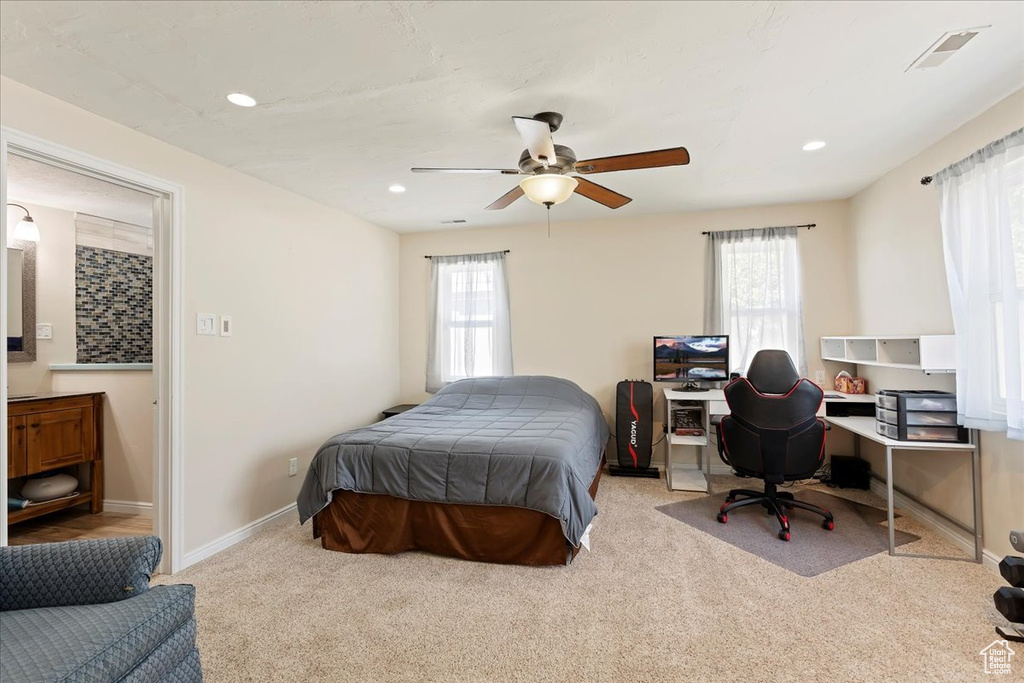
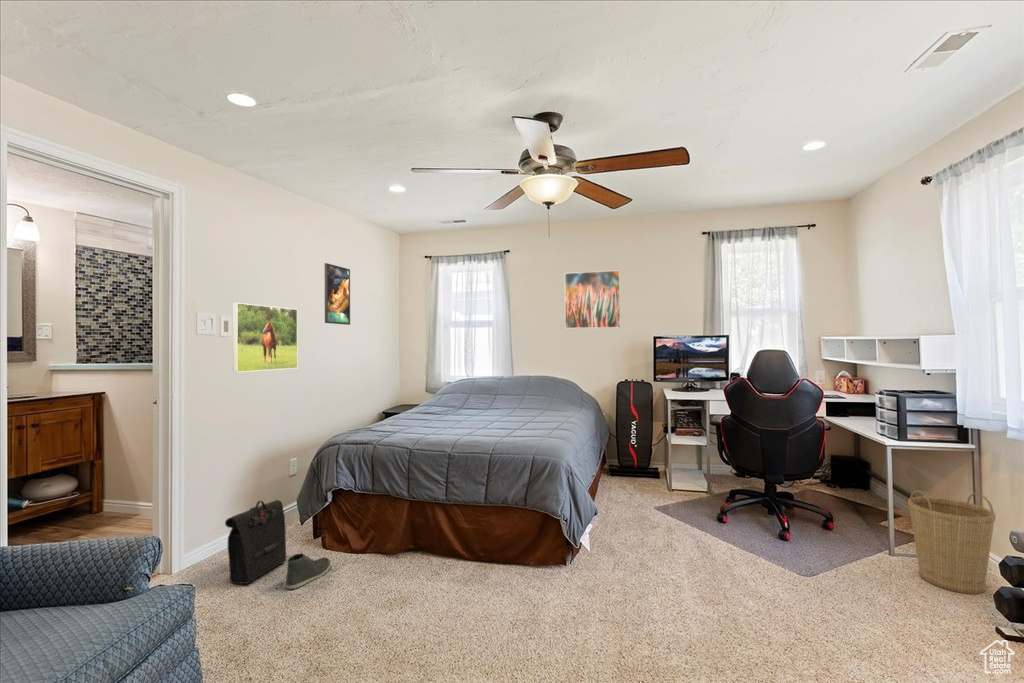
+ basket [907,489,996,595]
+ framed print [324,262,351,326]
+ backpack [224,499,287,585]
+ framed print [232,302,299,373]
+ sneaker [285,552,332,590]
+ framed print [564,269,621,329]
